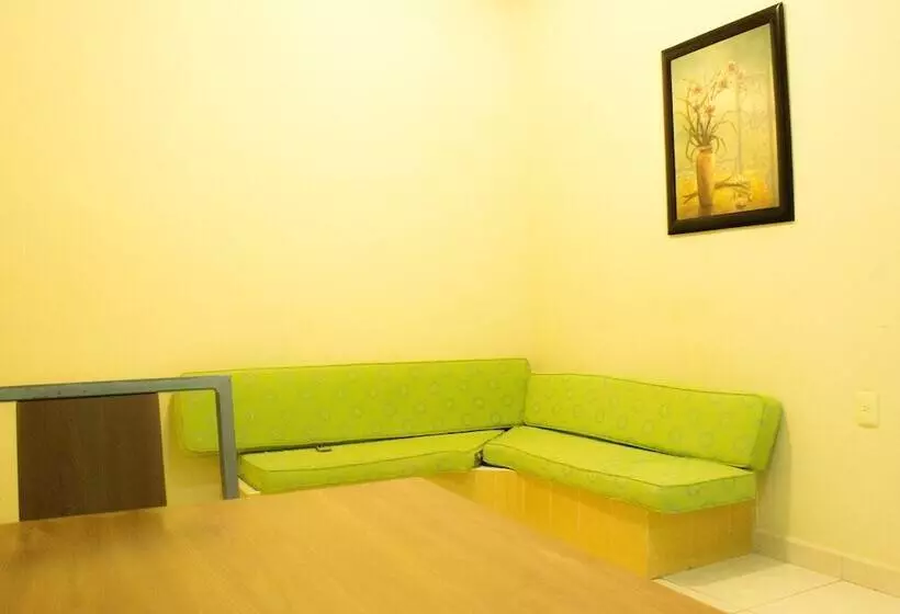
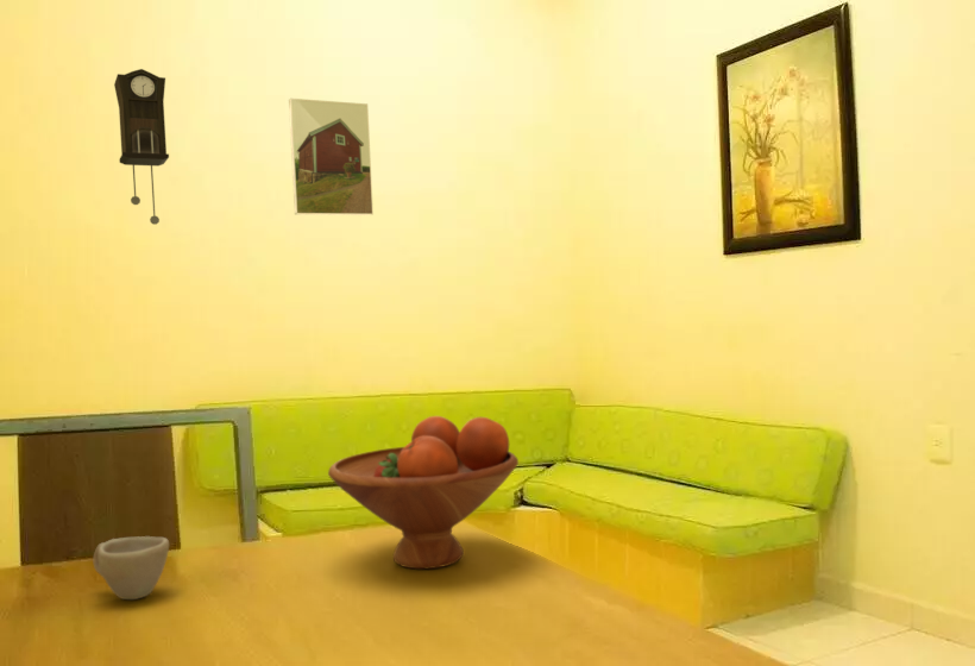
+ cup [93,535,170,601]
+ pendulum clock [113,68,170,226]
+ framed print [288,98,375,216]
+ fruit bowl [327,415,520,570]
